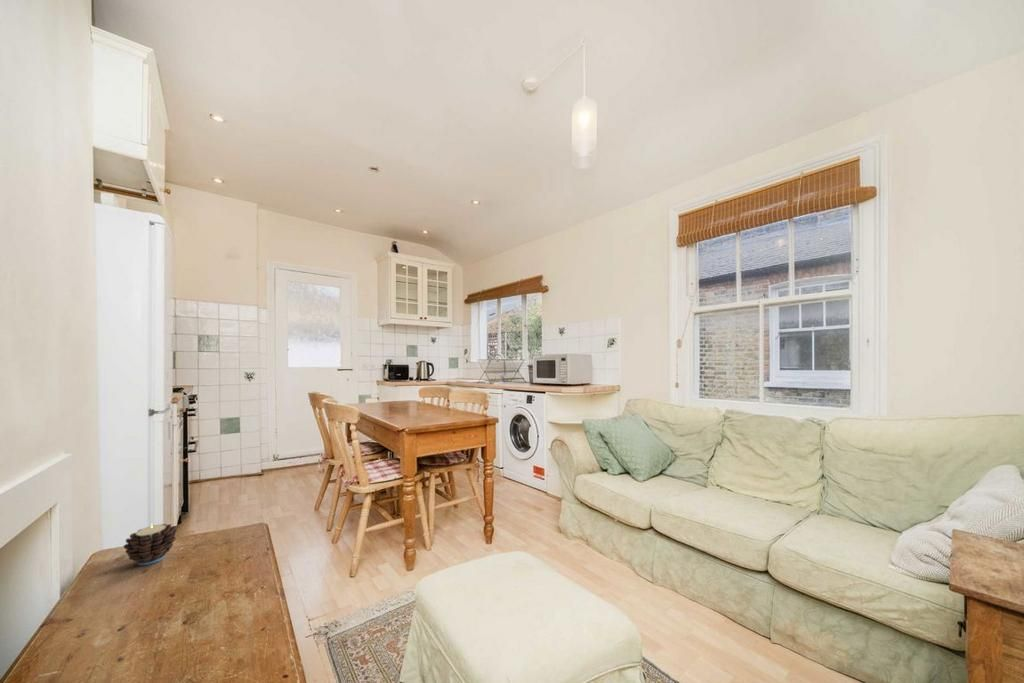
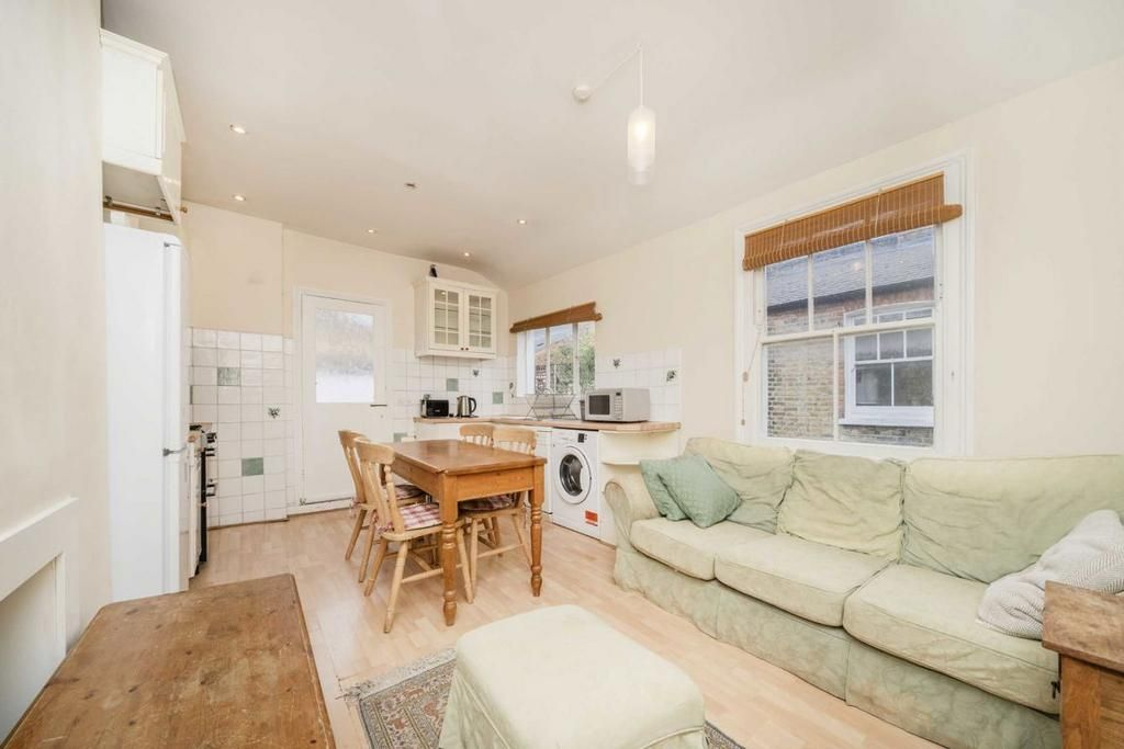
- candle [123,523,178,566]
